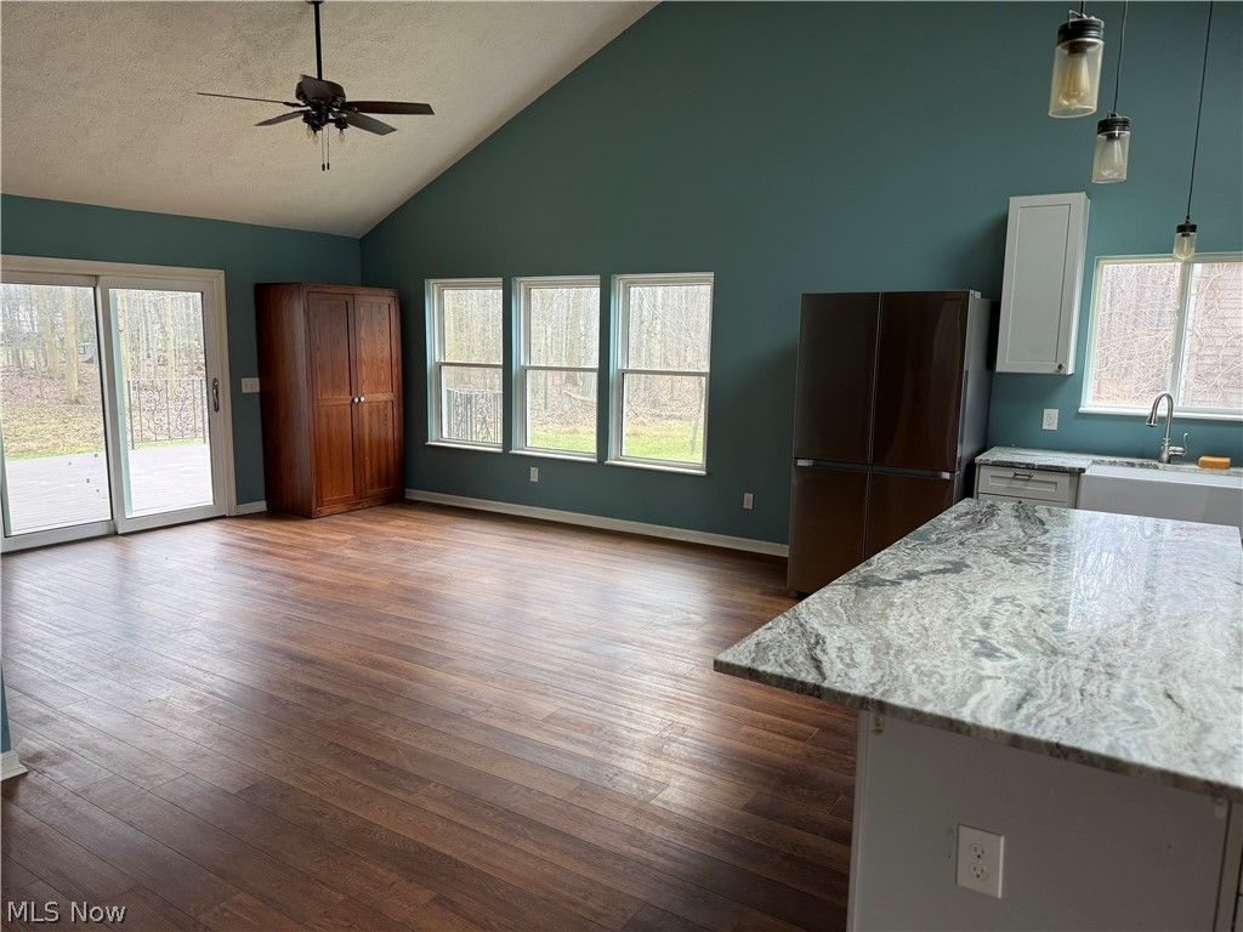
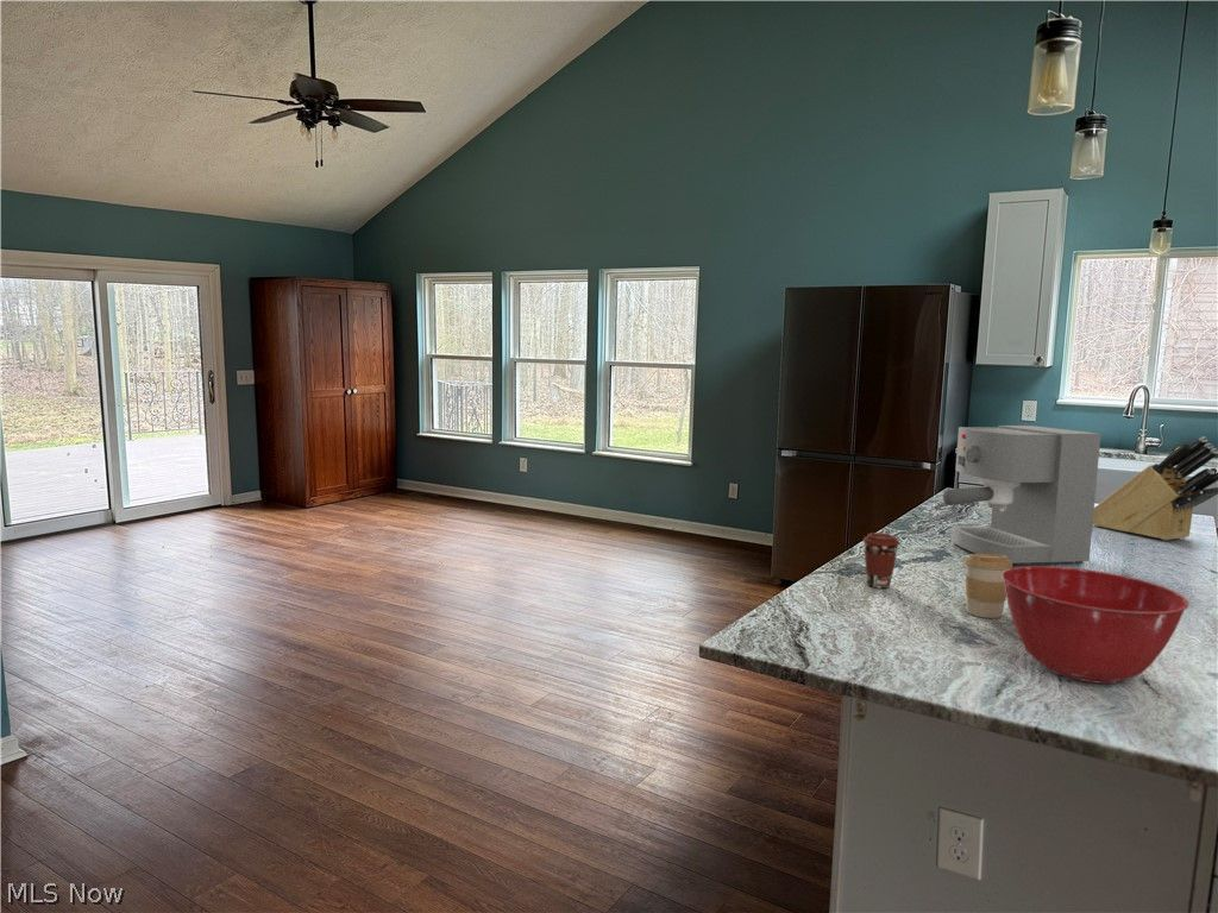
+ coffee maker [942,424,1101,565]
+ coffee cup [963,553,1013,619]
+ coffee cup [861,531,900,590]
+ knife block [1093,435,1218,542]
+ mixing bowl [1002,565,1189,685]
